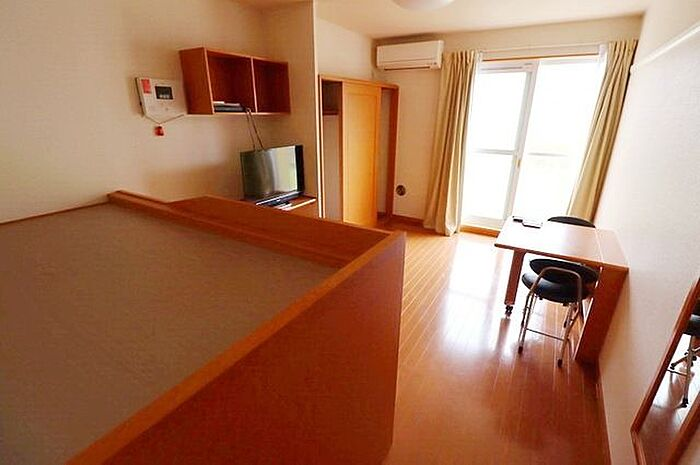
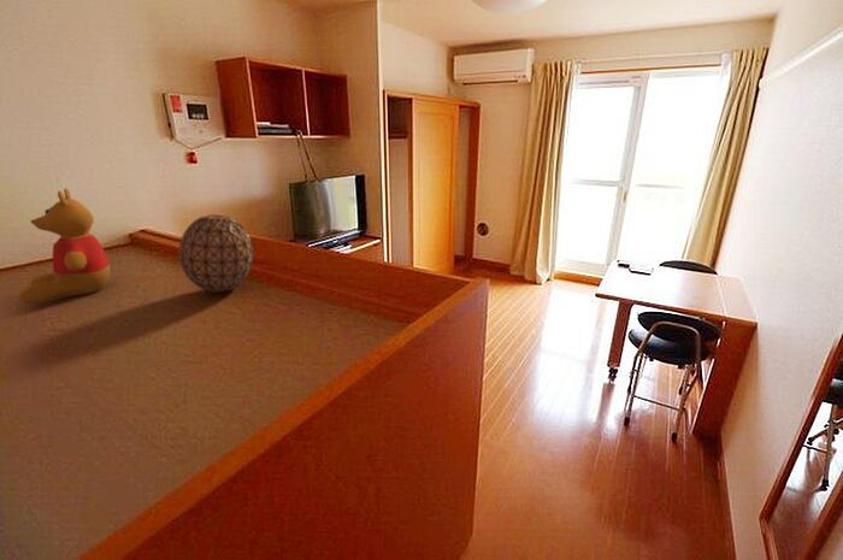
+ teddy bear [17,187,112,306]
+ decorative ball [178,213,254,294]
